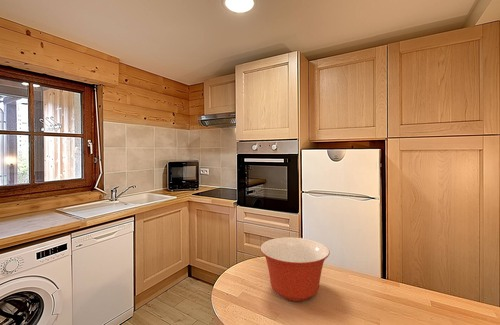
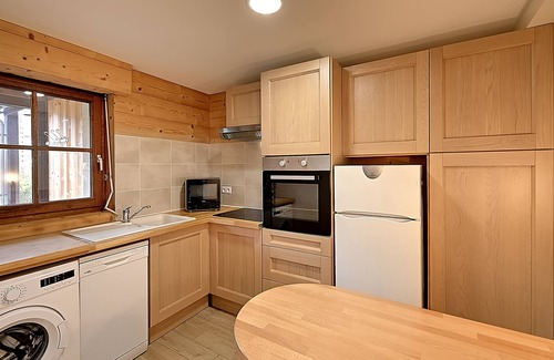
- mixing bowl [259,236,330,302]
